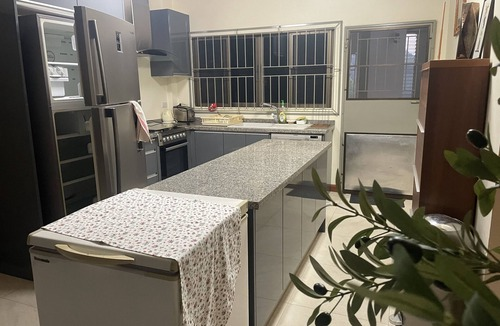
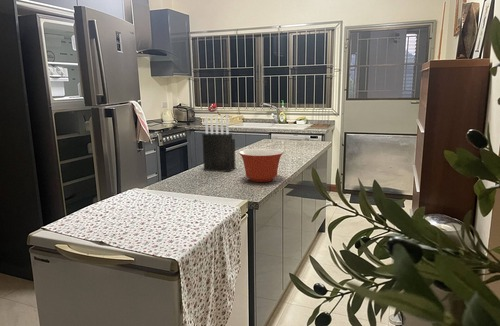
+ mixing bowl [238,147,285,183]
+ knife block [201,114,236,173]
